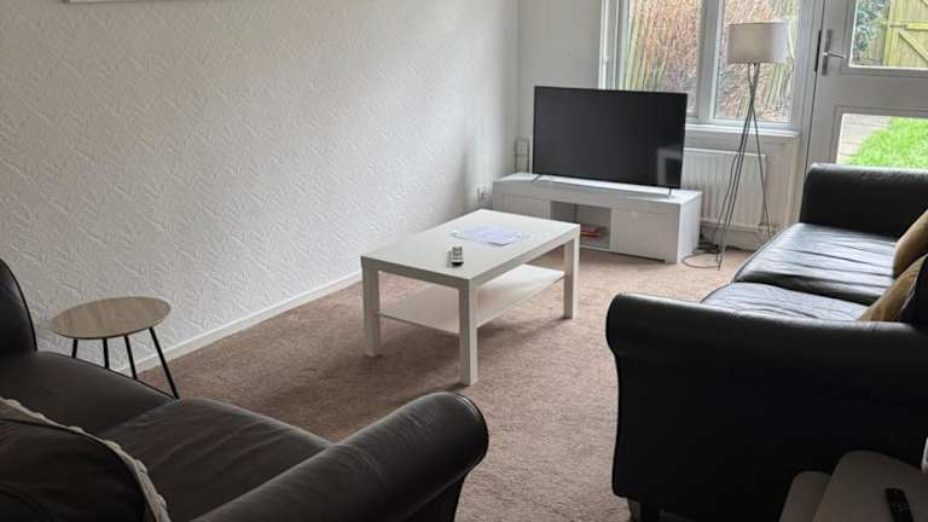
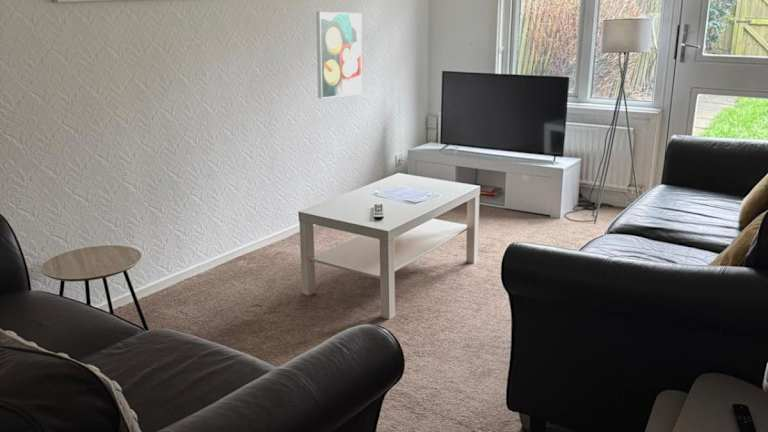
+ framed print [315,11,363,99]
